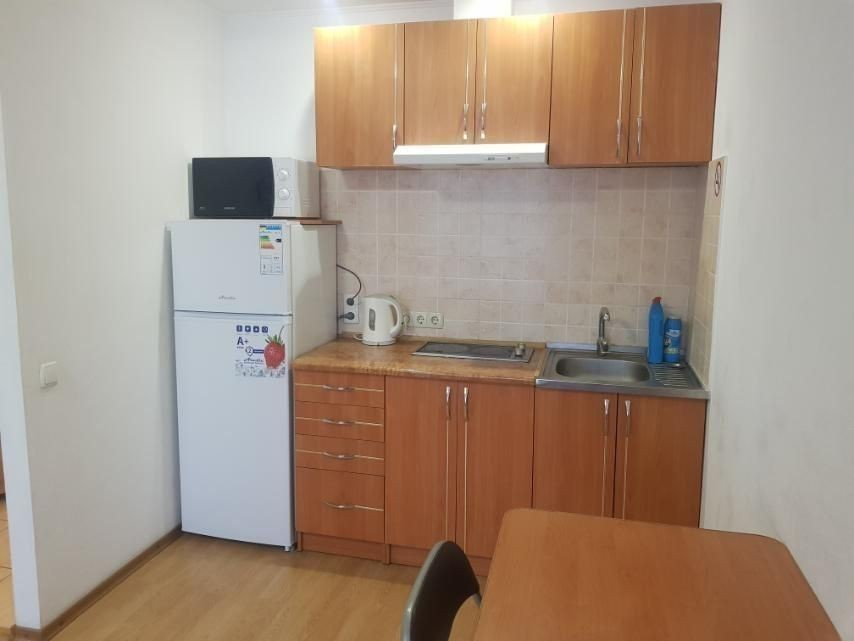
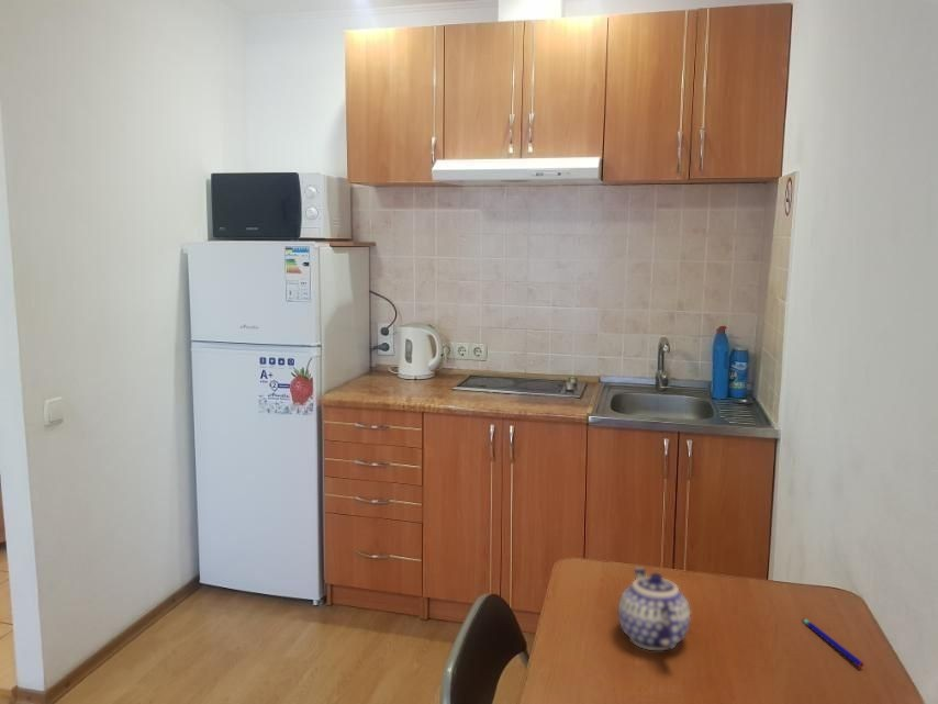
+ pen [802,617,864,669]
+ teapot [617,567,691,651]
